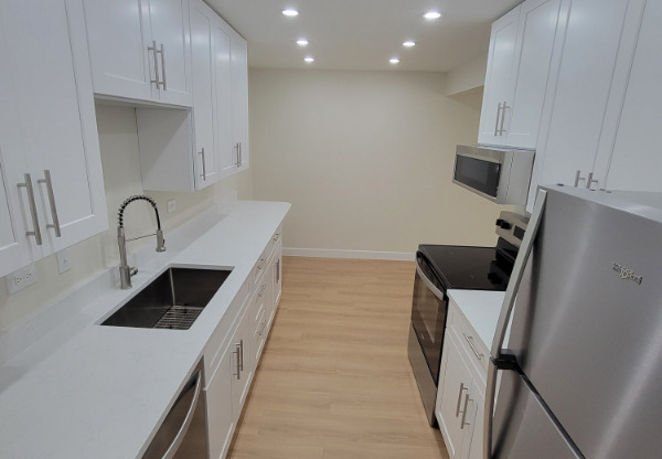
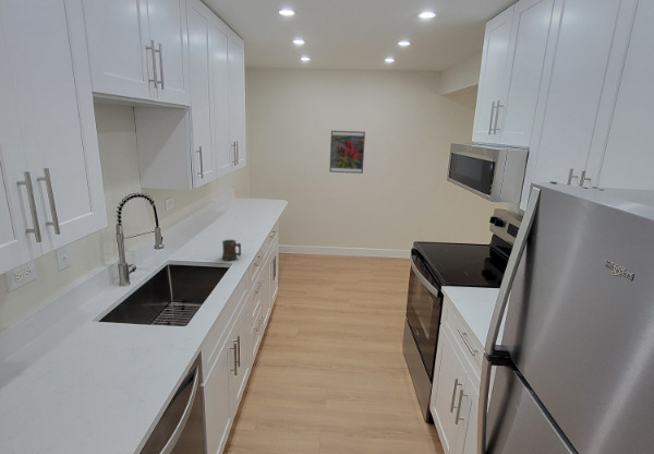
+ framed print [329,130,366,175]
+ mug [221,239,242,262]
